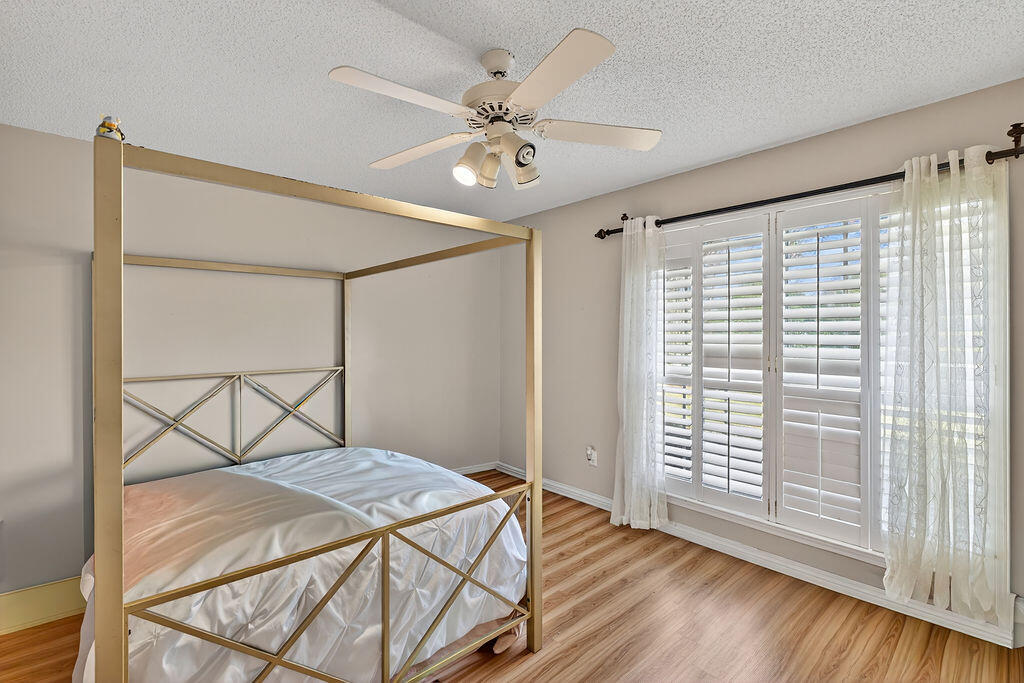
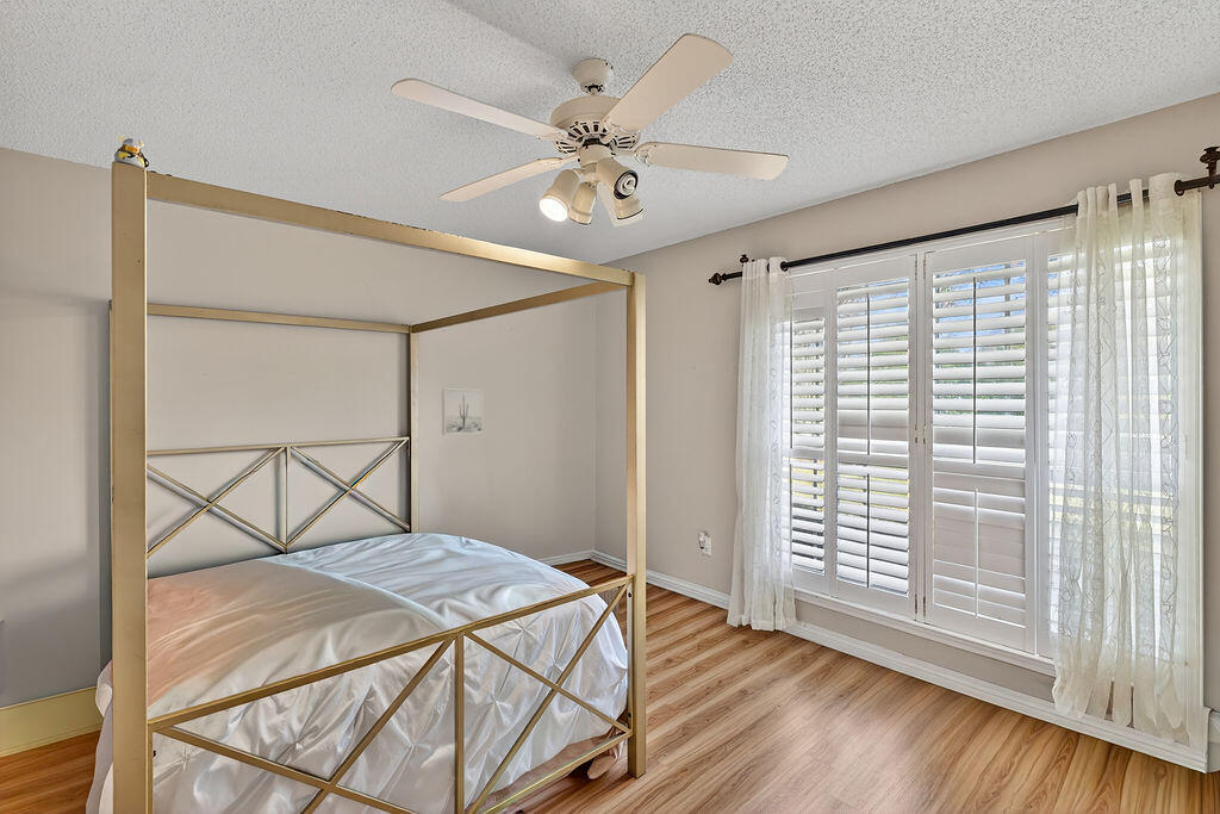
+ wall art [441,387,484,436]
